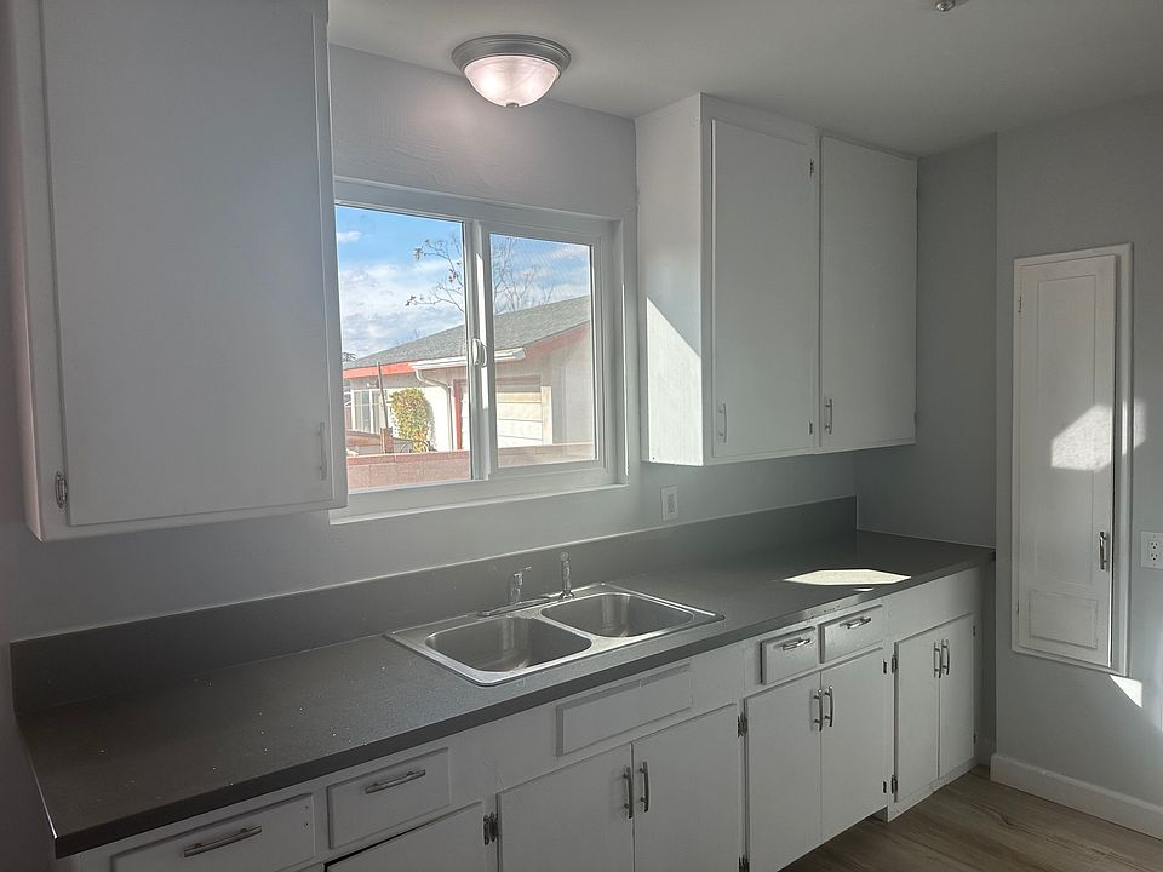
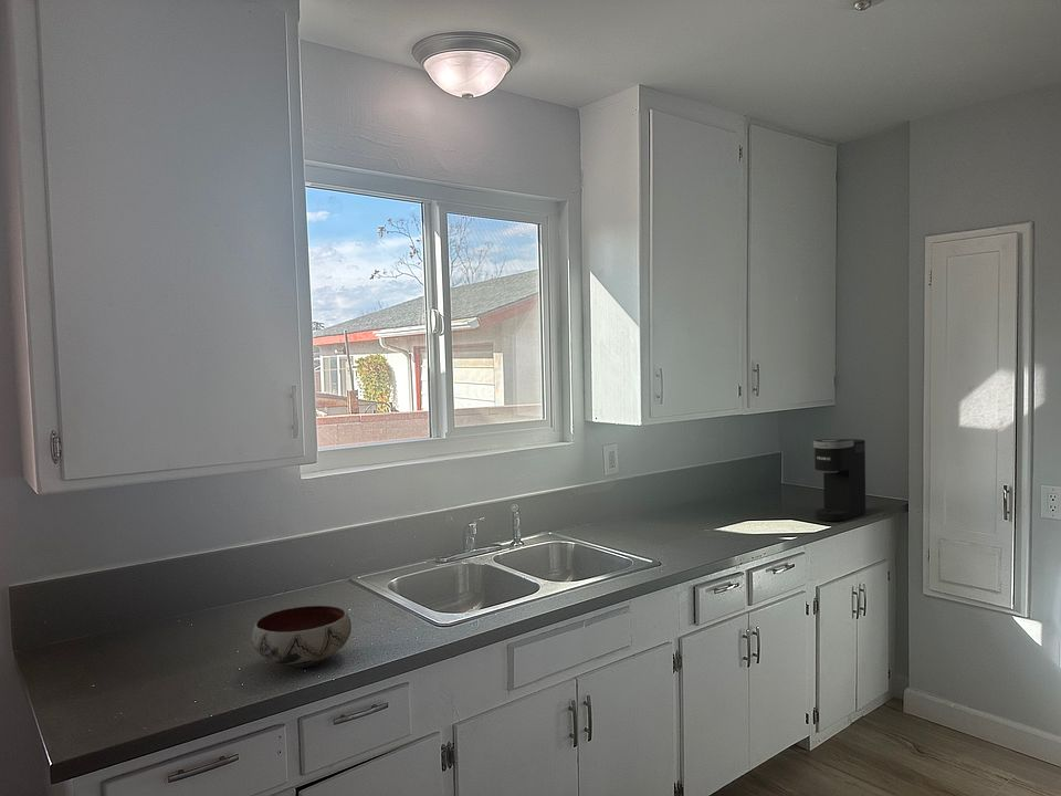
+ bowl [250,605,353,669]
+ coffee maker [812,438,866,523]
